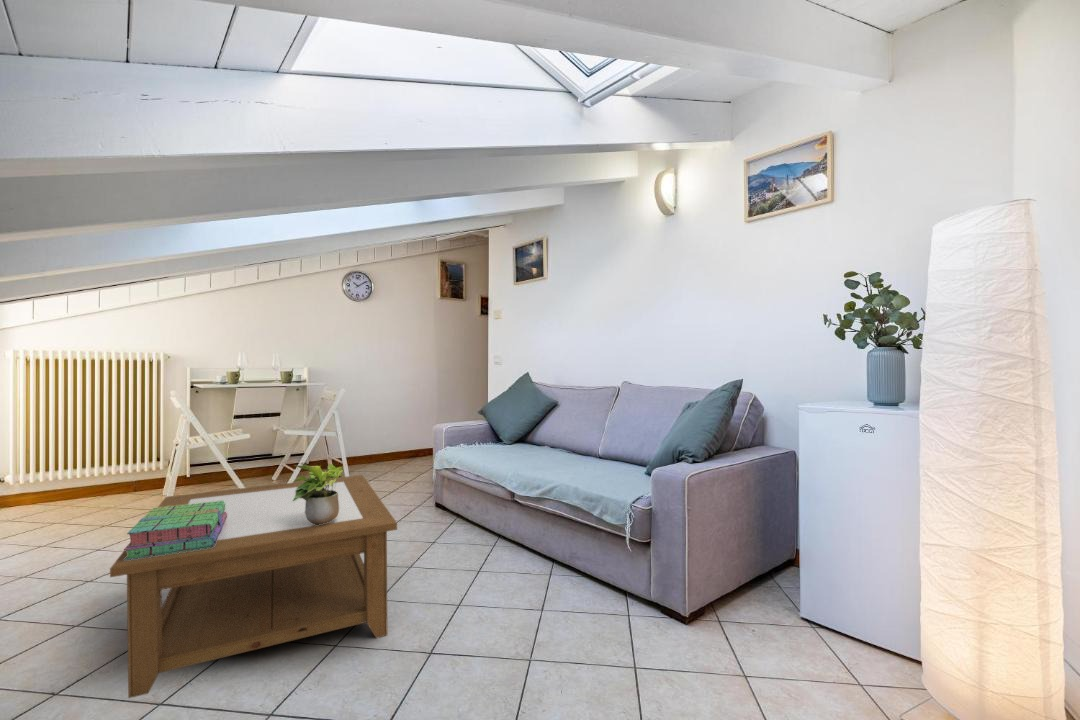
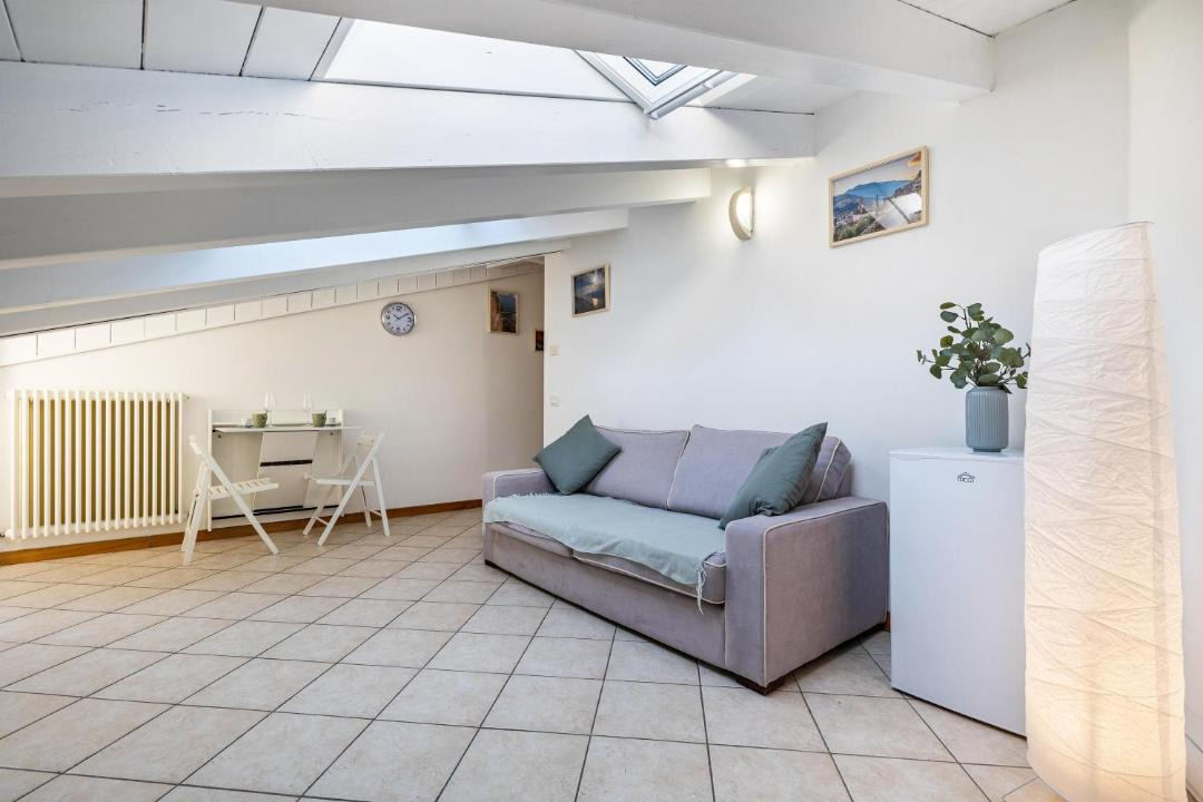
- coffee table [109,474,398,699]
- stack of books [123,501,227,560]
- potted plant [292,462,344,525]
